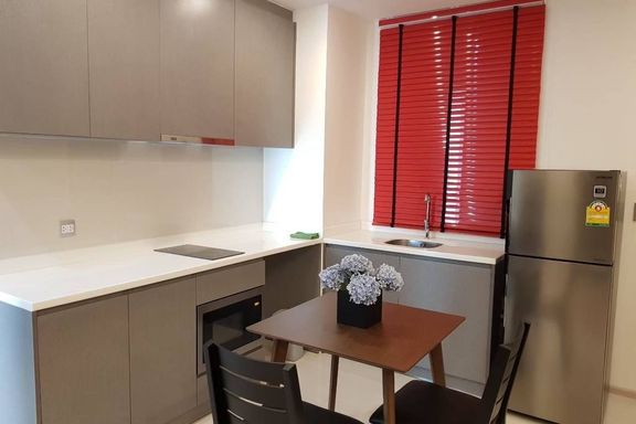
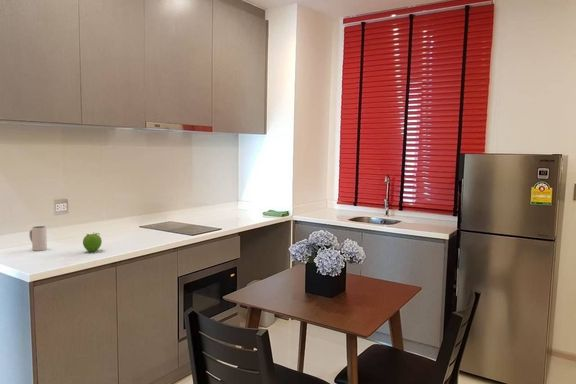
+ mug [28,225,48,252]
+ fruit [82,232,103,253]
